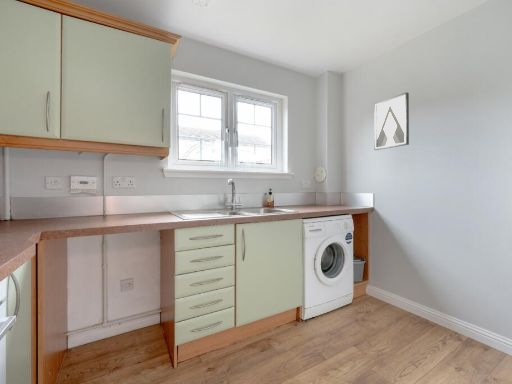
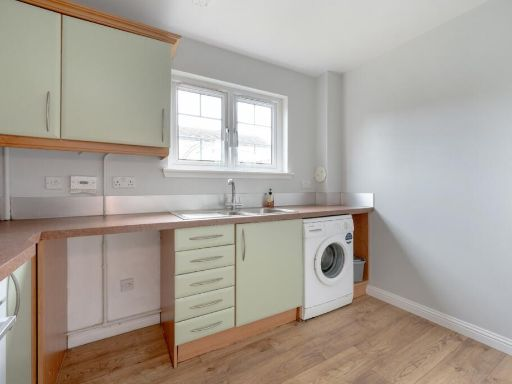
- wall art [373,91,410,151]
